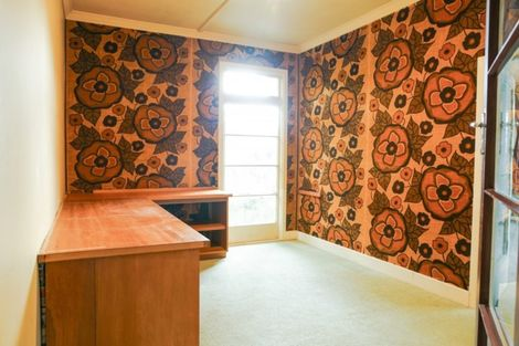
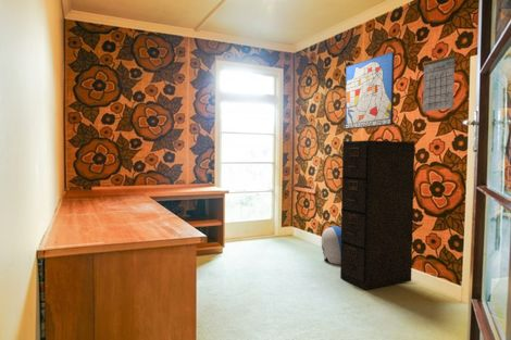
+ calendar [422,48,457,113]
+ wall art [344,50,396,130]
+ sun visor [321,225,341,265]
+ filing cabinet [339,139,415,291]
